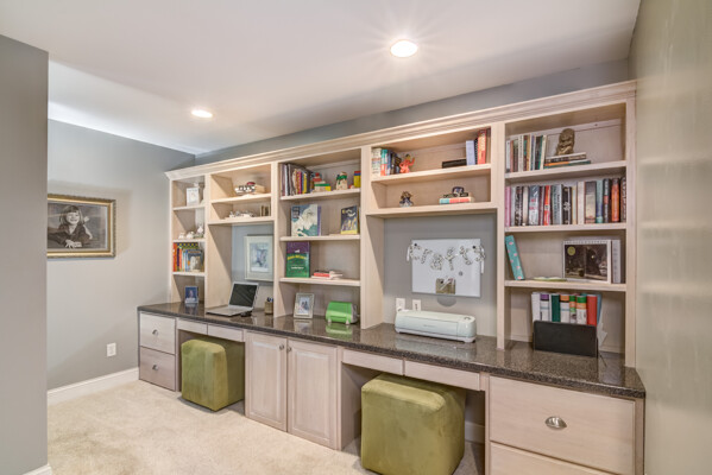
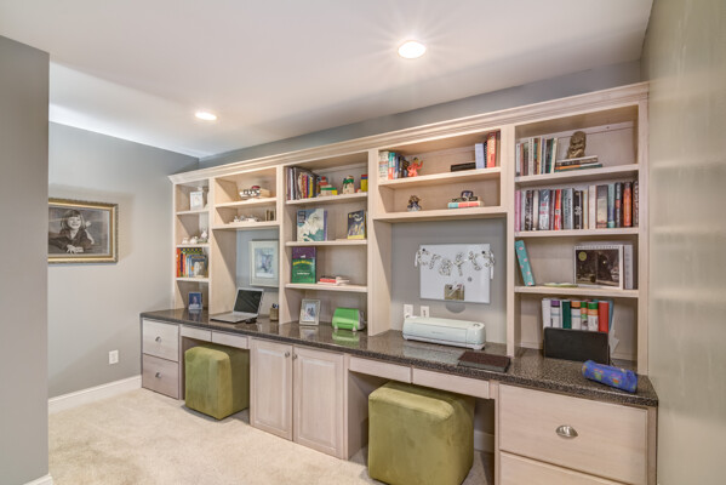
+ pencil case [581,359,640,393]
+ notebook [456,349,511,373]
